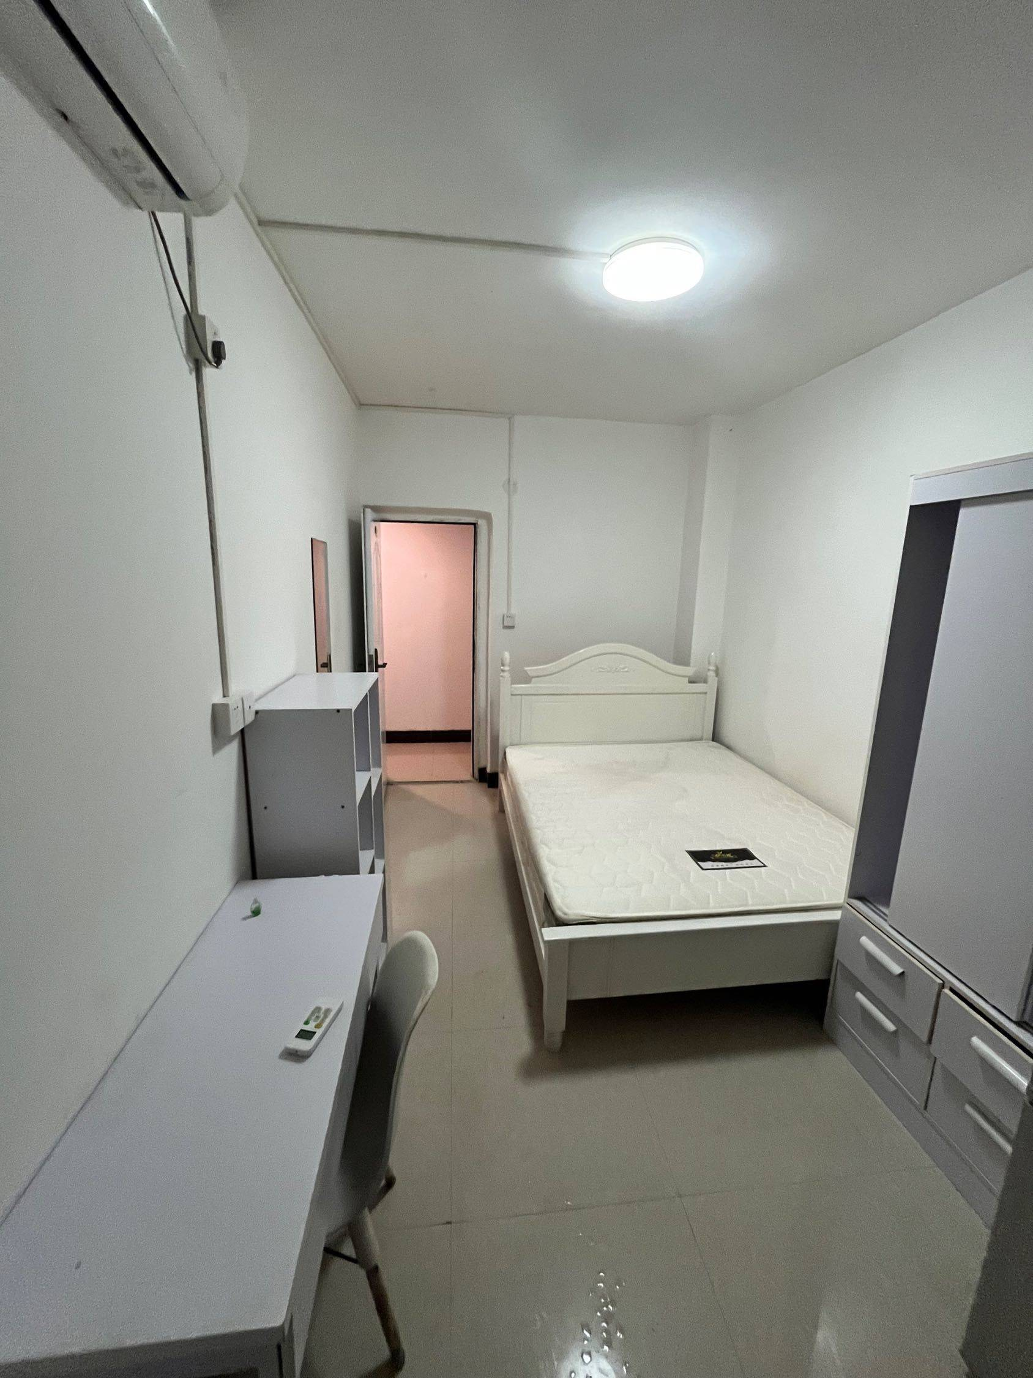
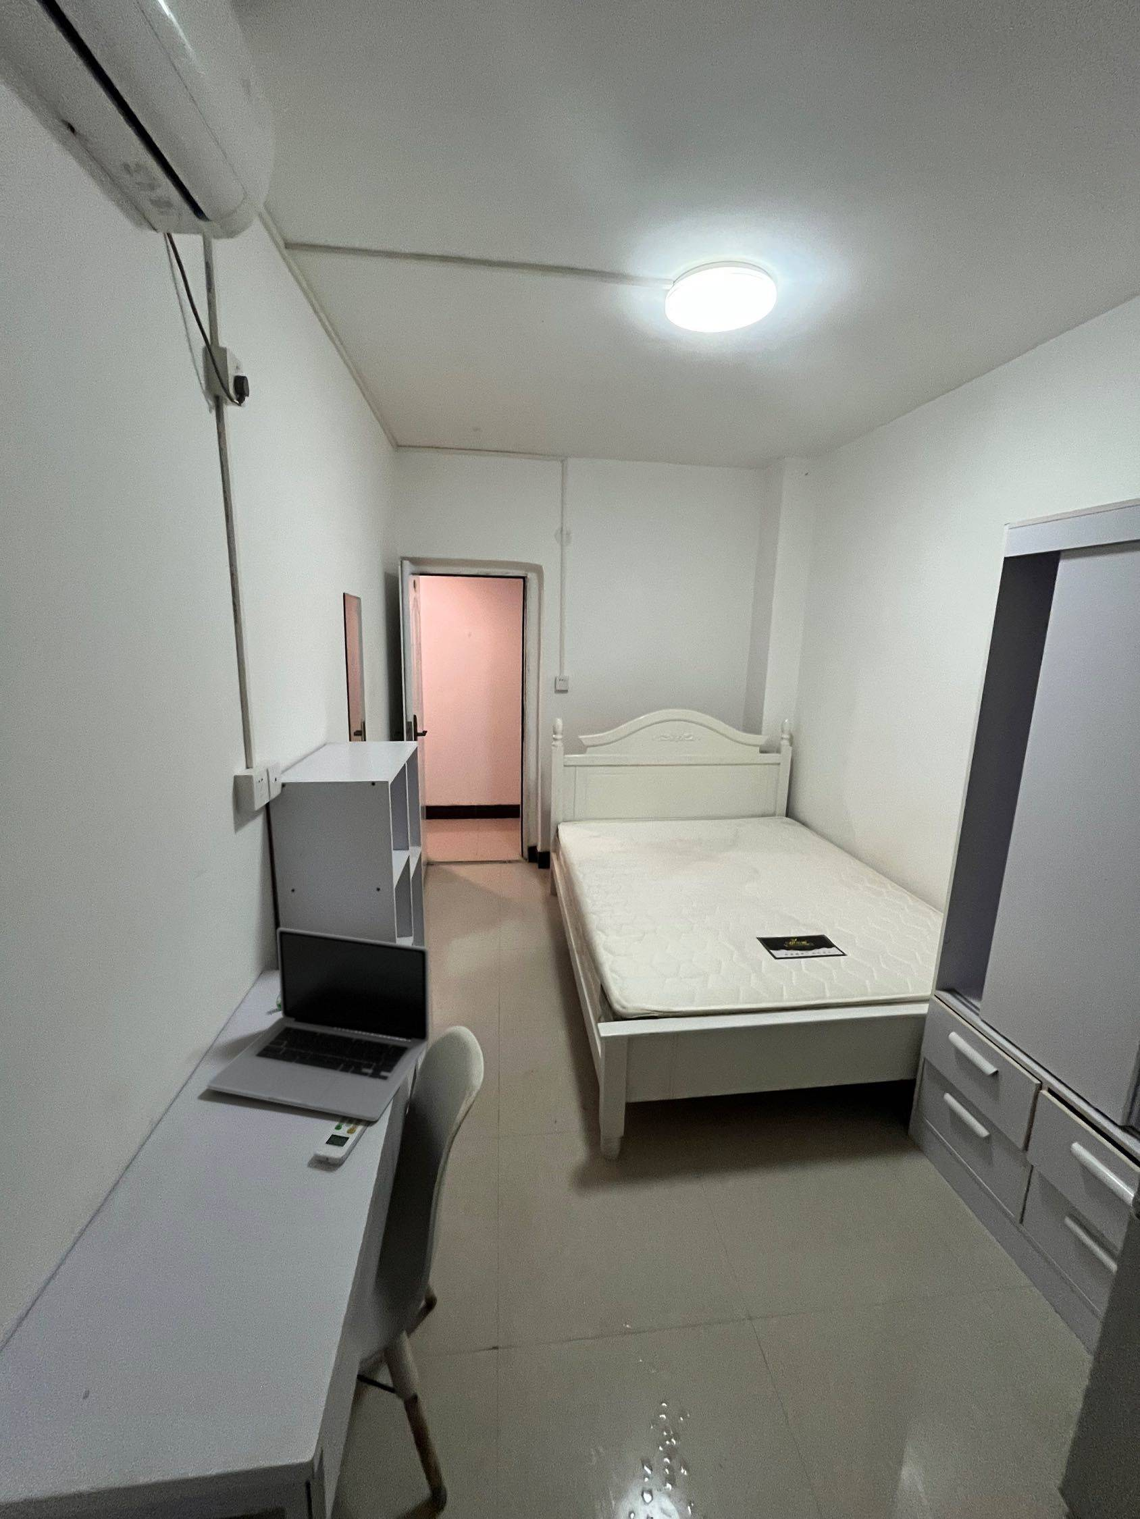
+ laptop [207,926,430,1122]
